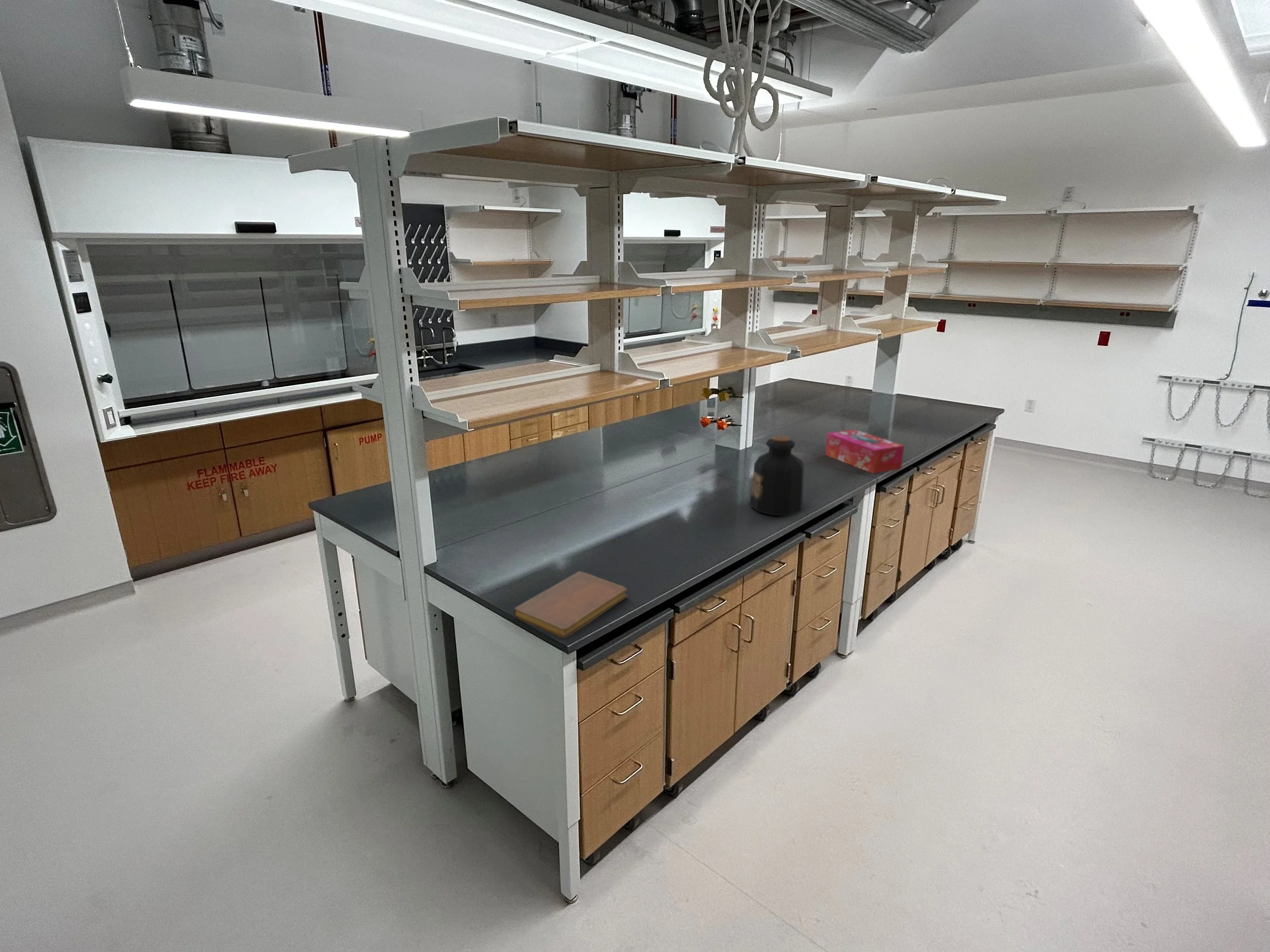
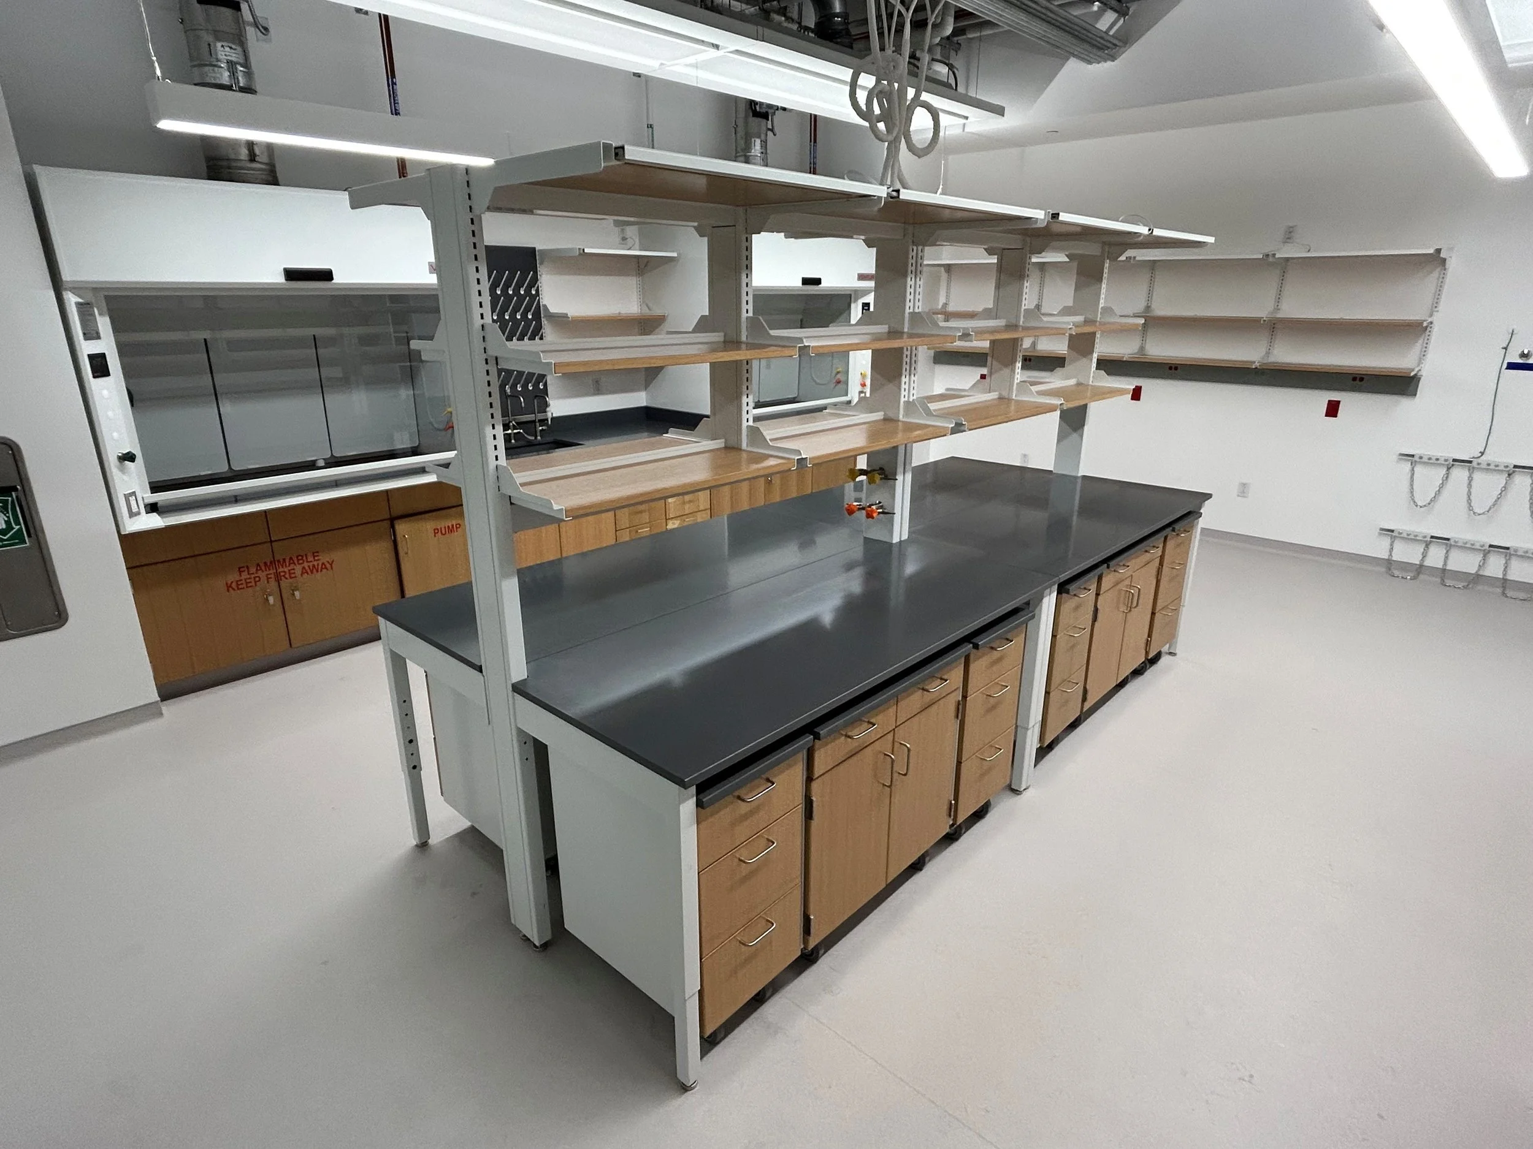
- notebook [513,571,628,639]
- tissue box [824,429,905,474]
- bottle [749,435,805,516]
